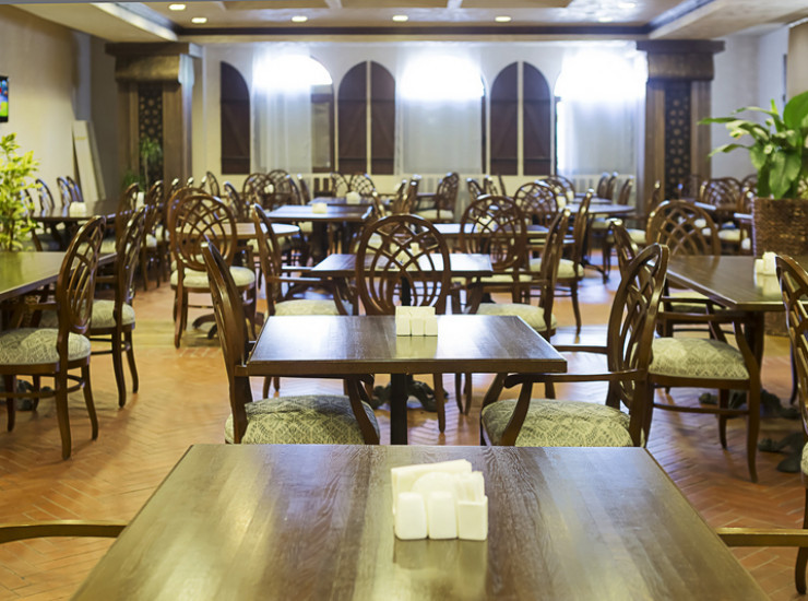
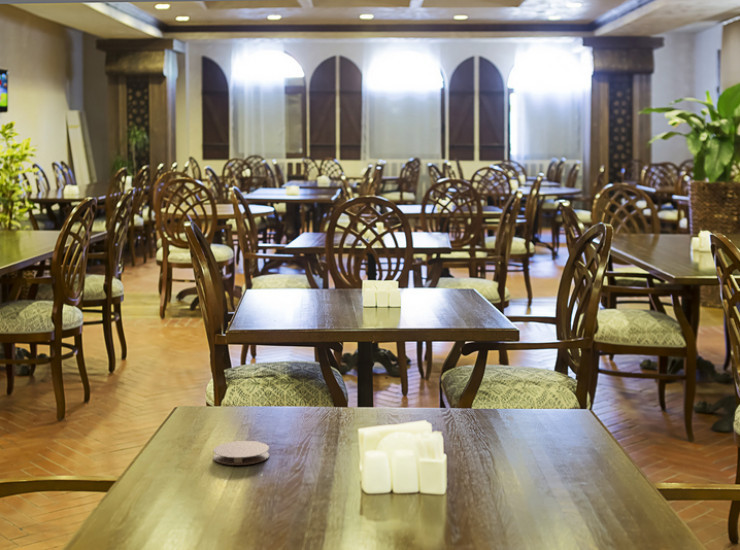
+ coaster [212,440,270,466]
